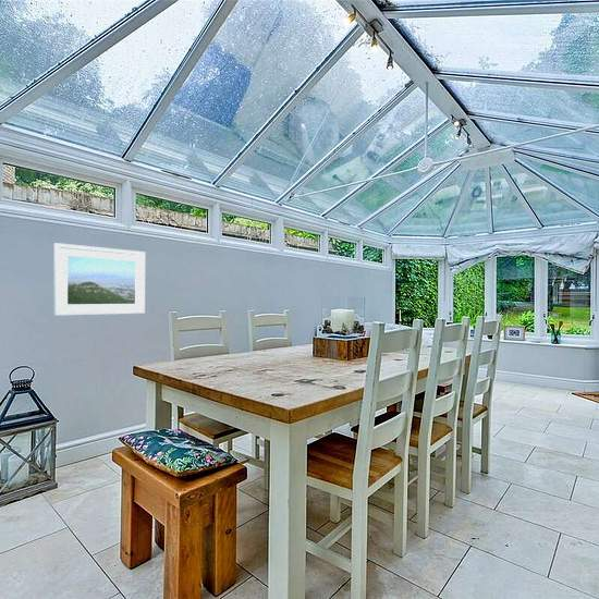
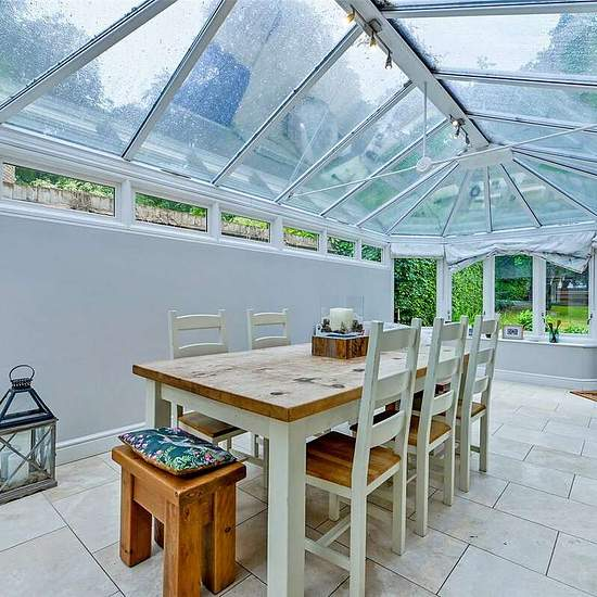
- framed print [52,242,146,317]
